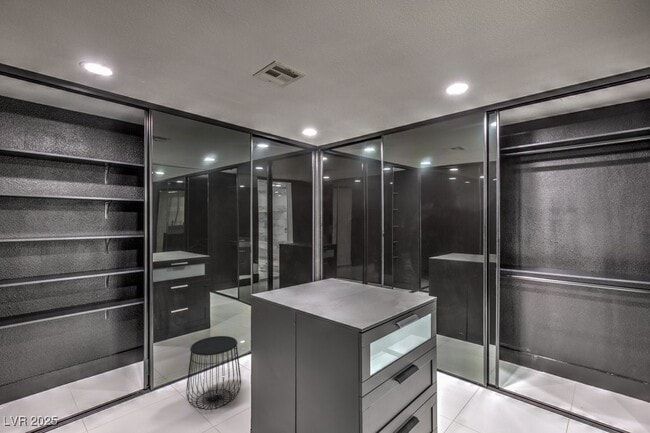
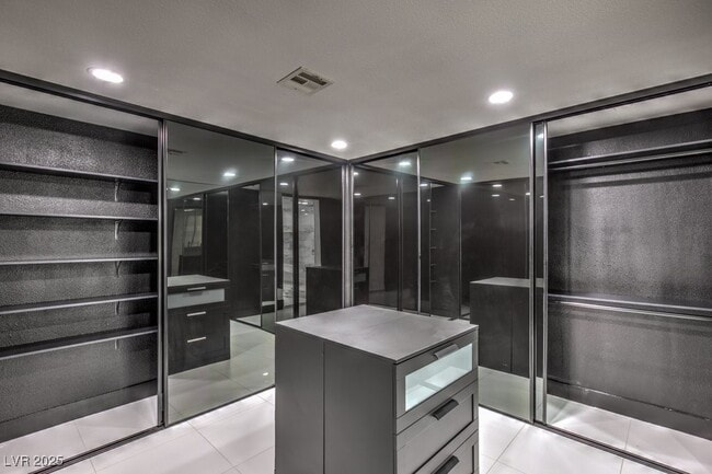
- side table [185,335,242,411]
